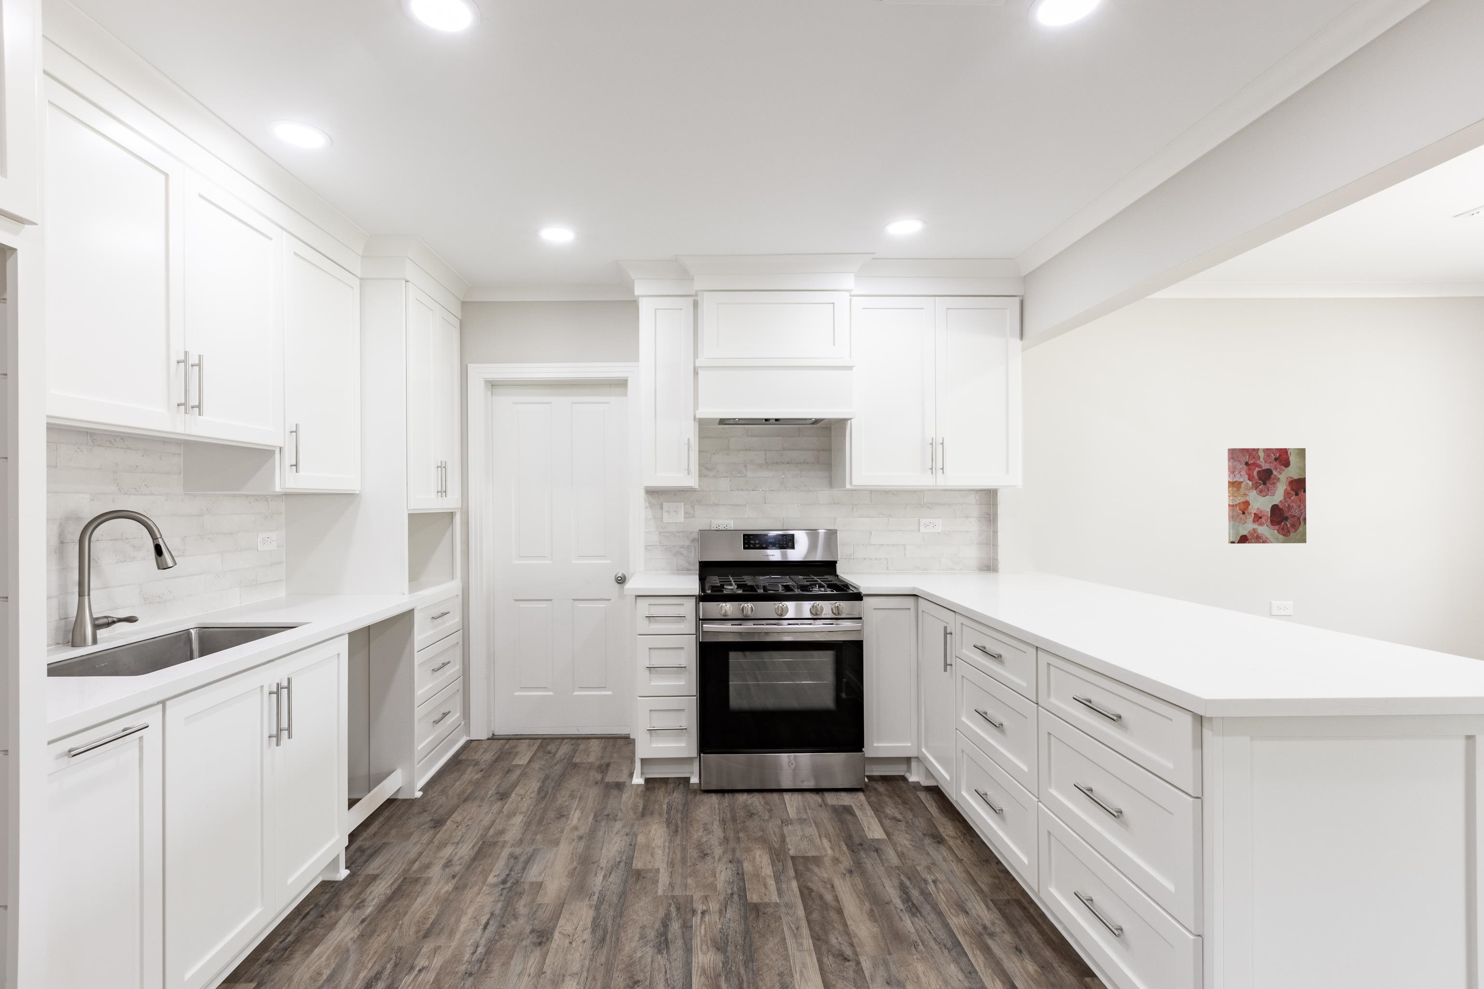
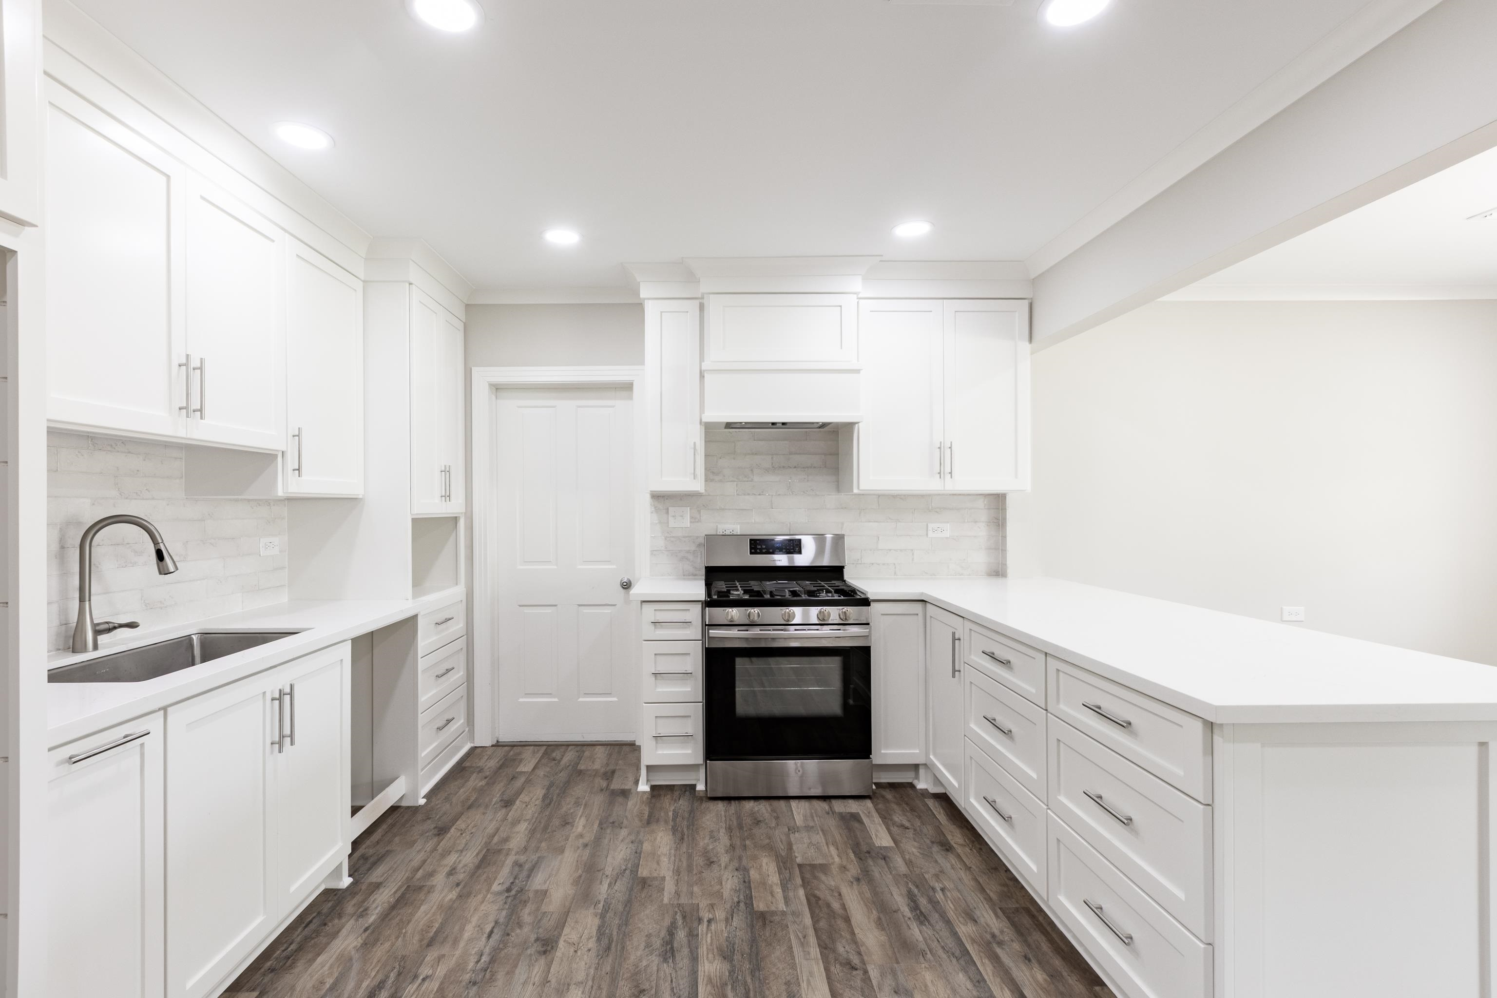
- wall art [1227,448,1306,544]
